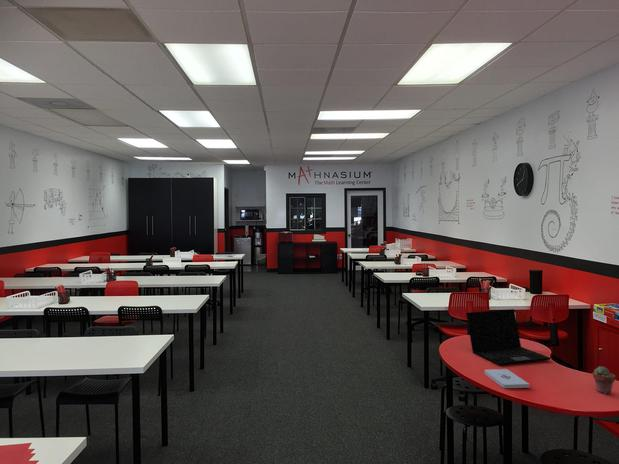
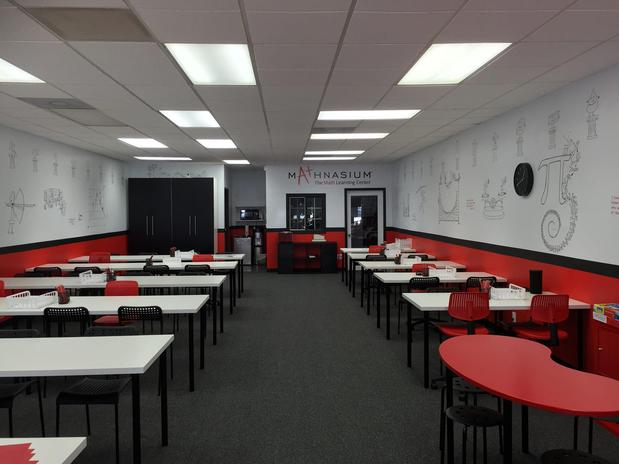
- laptop [465,308,552,366]
- notepad [484,368,530,389]
- potted succulent [592,365,616,395]
